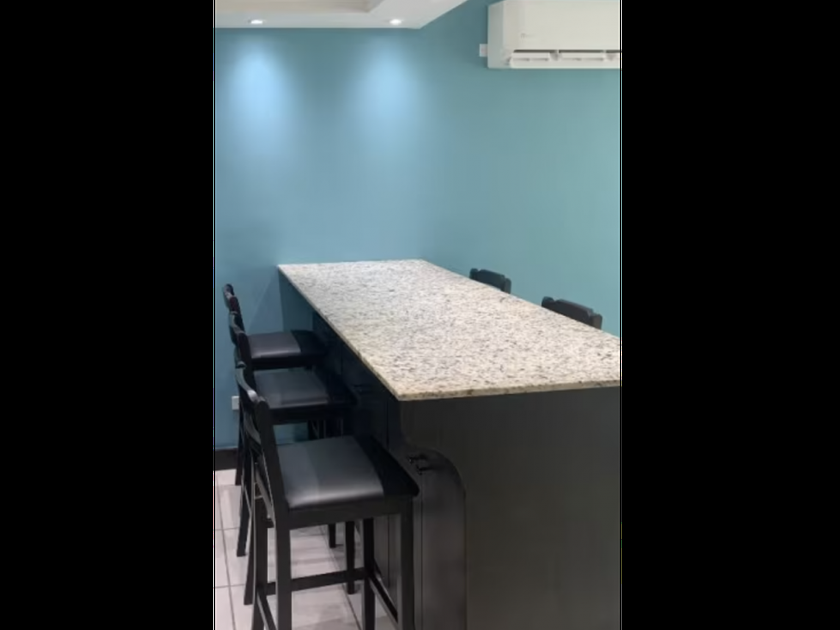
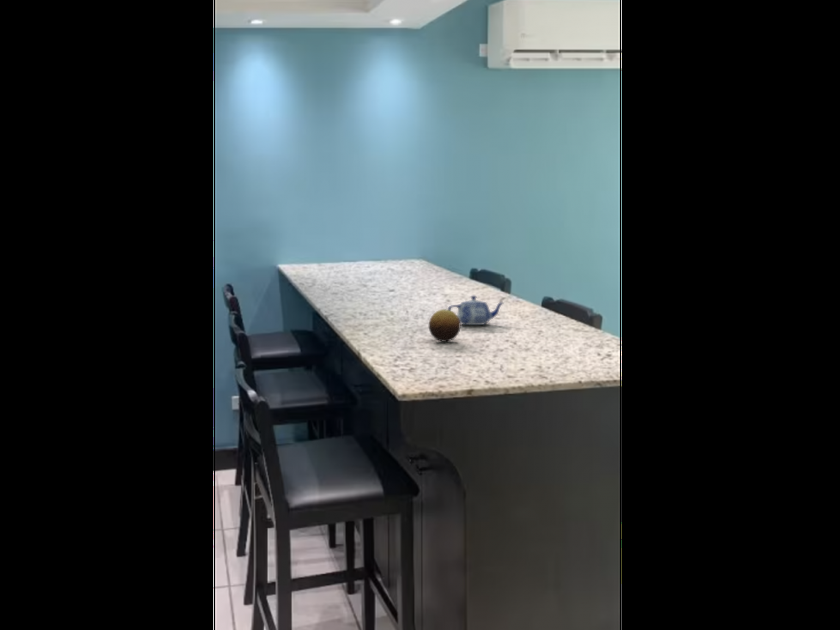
+ teapot [447,295,506,326]
+ fruit [428,308,461,343]
